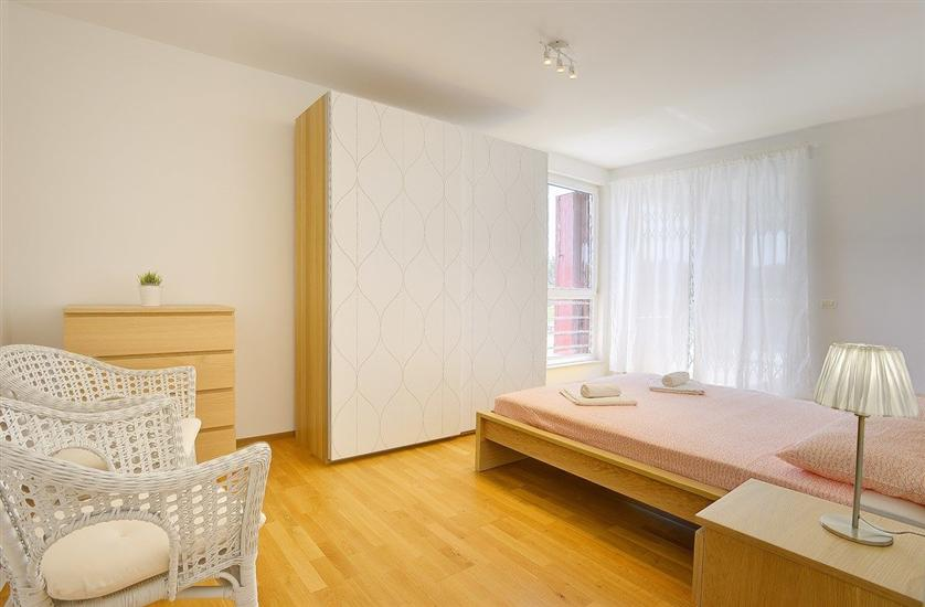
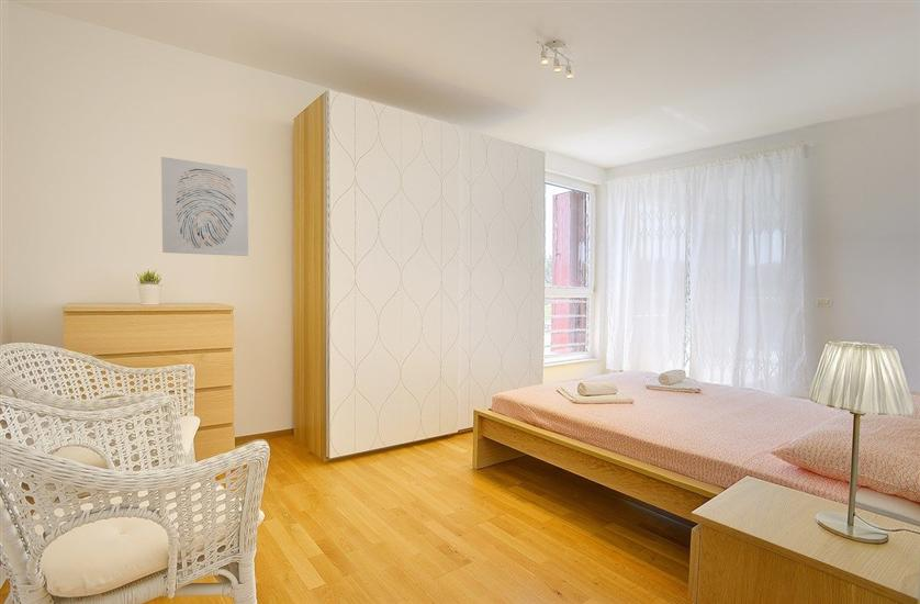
+ wall art [160,156,249,257]
